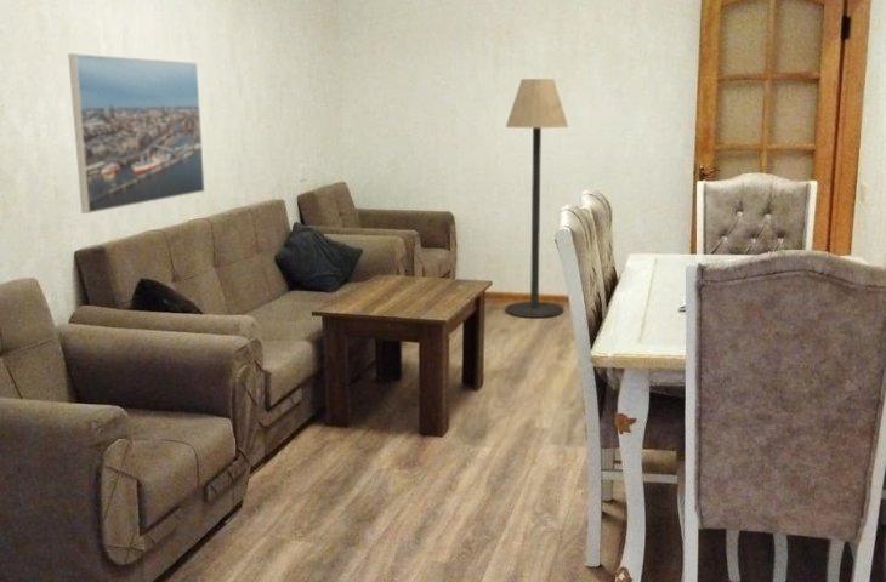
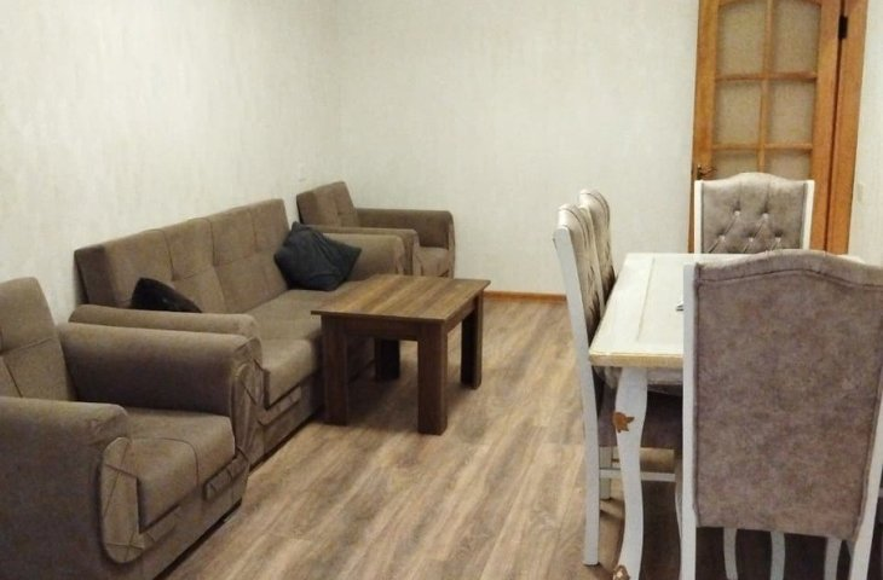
- floor lamp [505,78,569,319]
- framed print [67,52,205,215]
